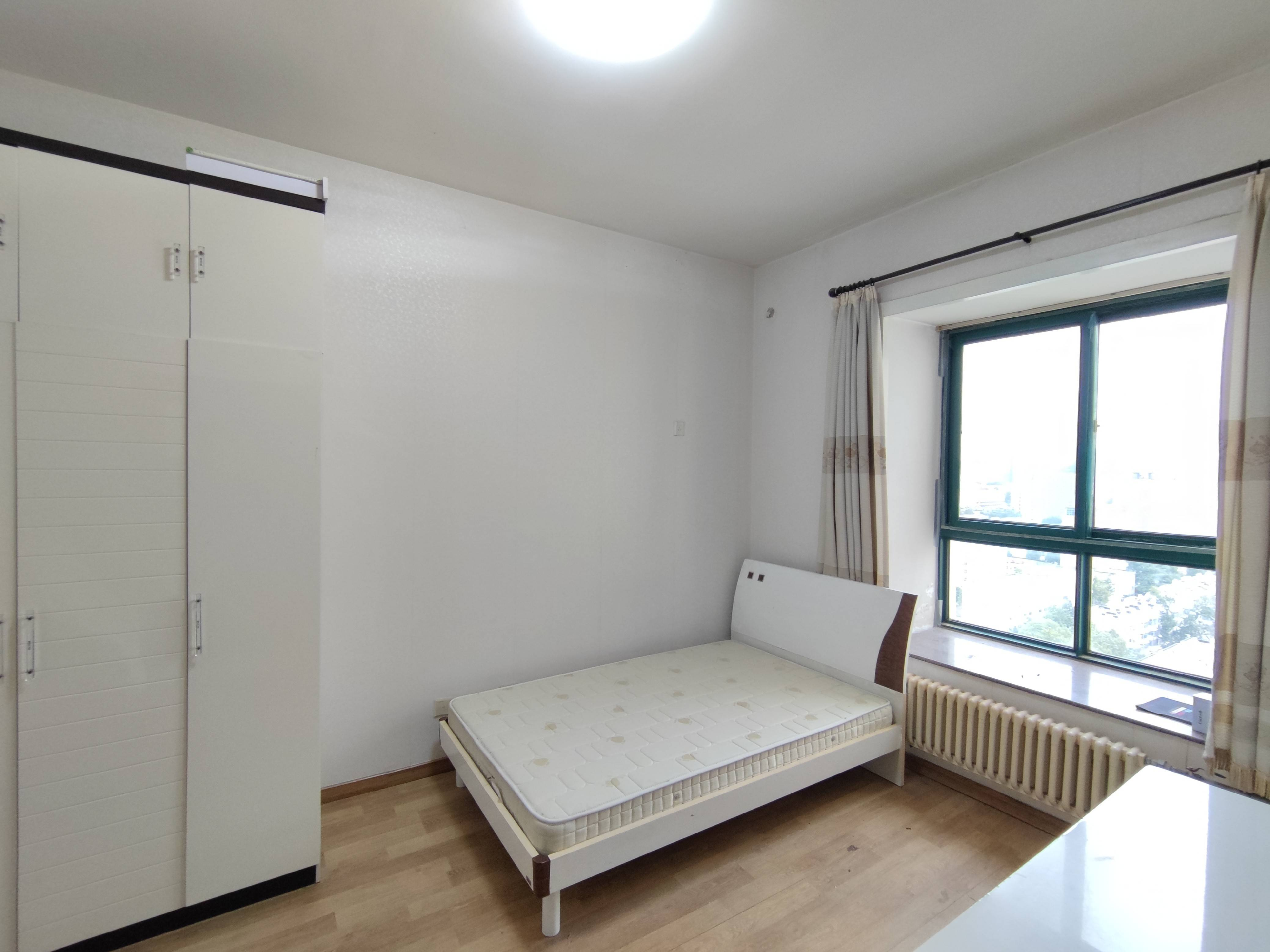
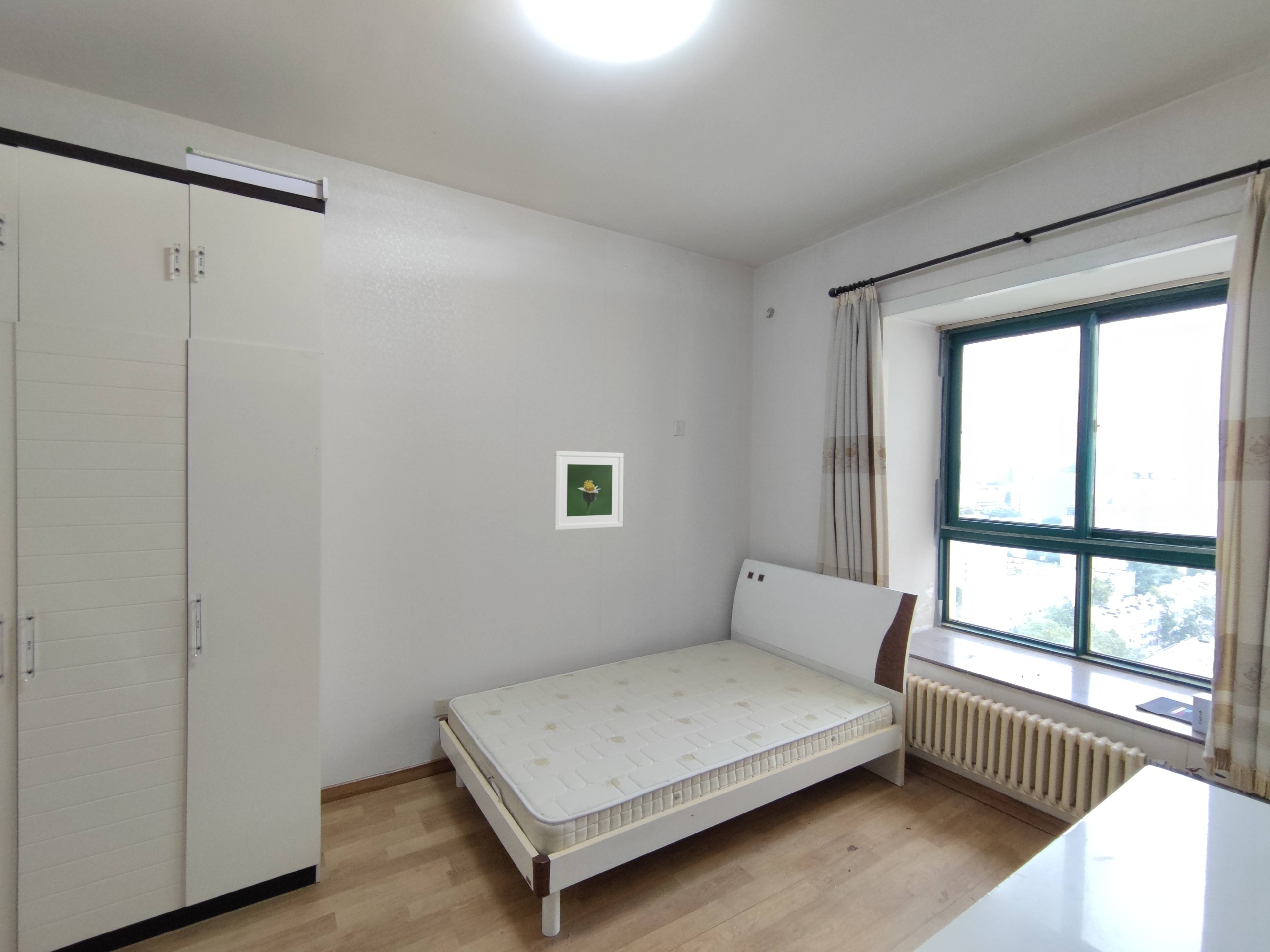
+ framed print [553,451,624,530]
